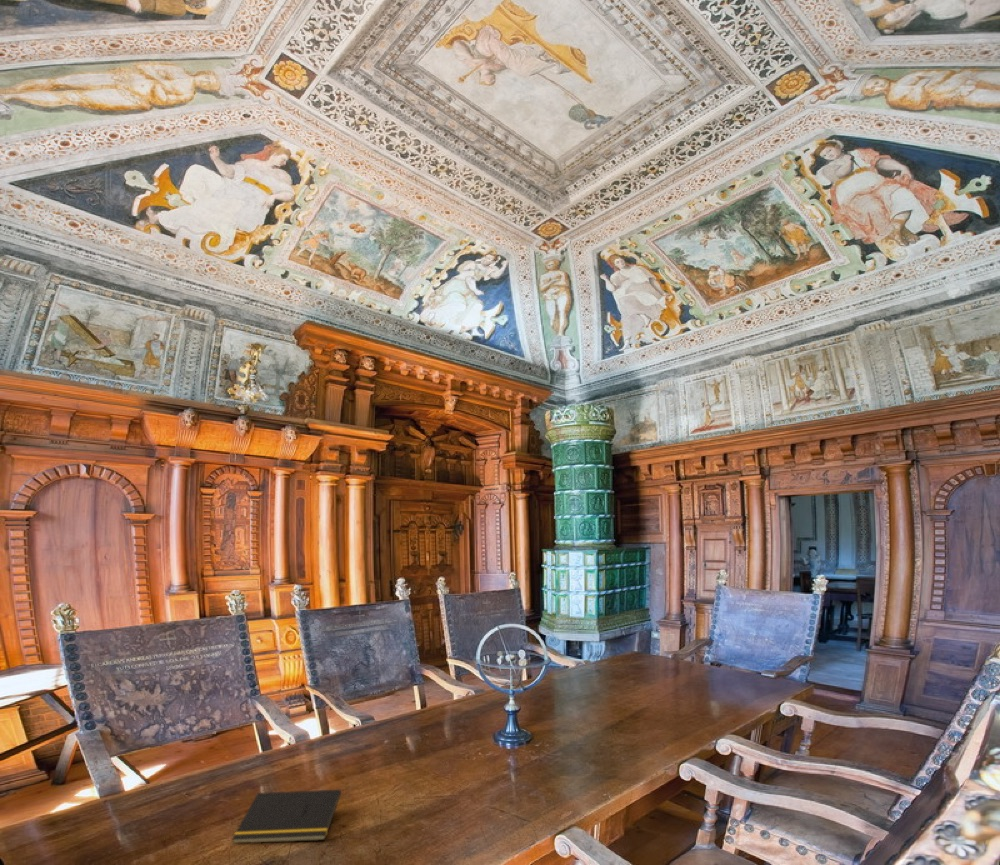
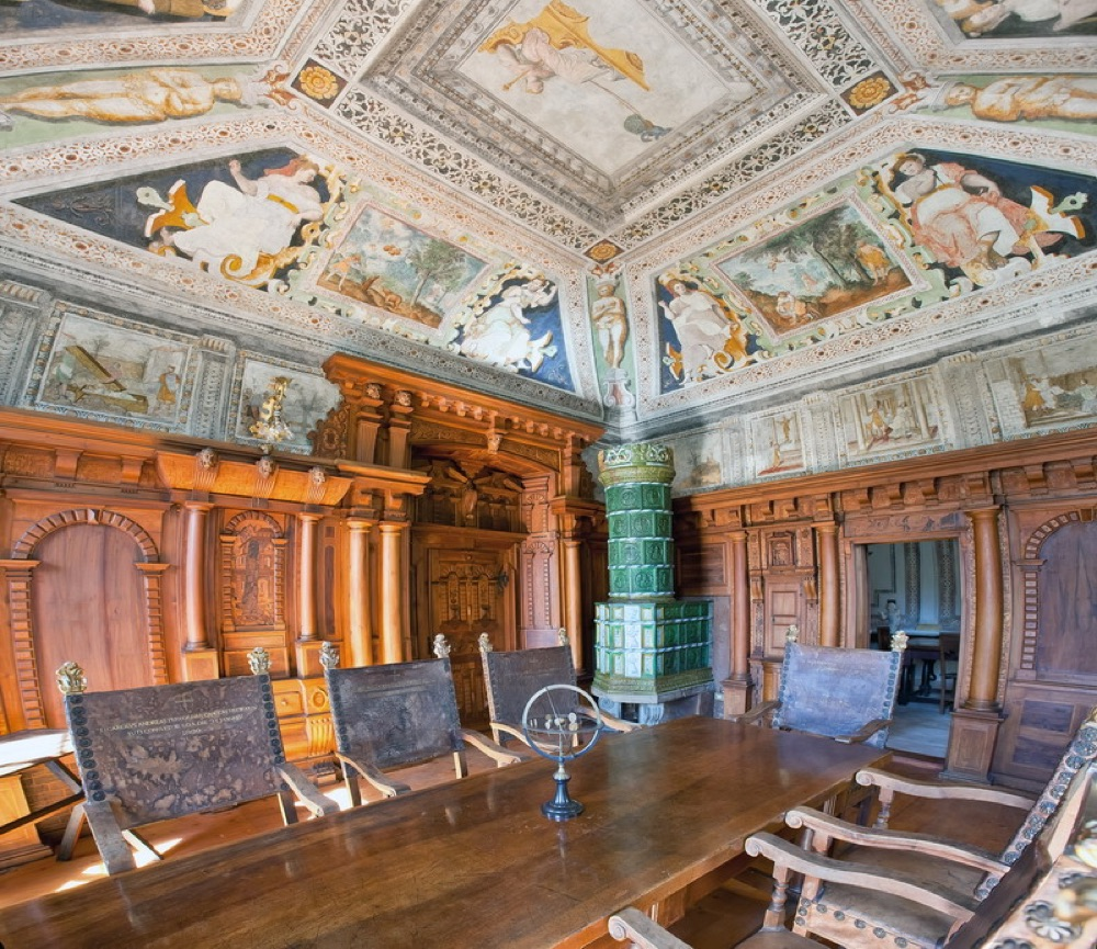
- notepad [231,789,342,844]
